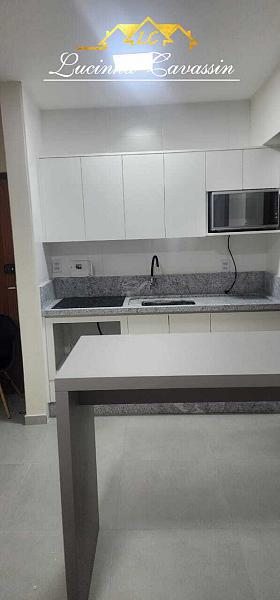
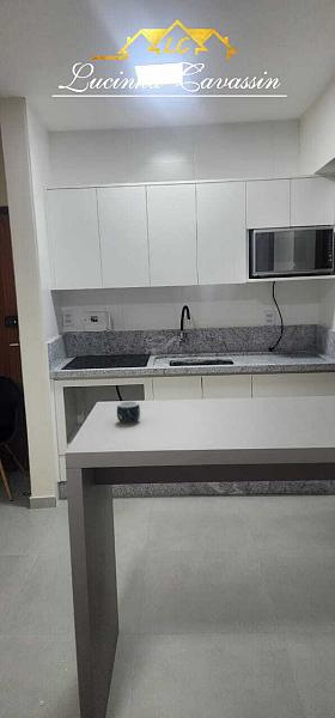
+ mug [116,400,141,425]
